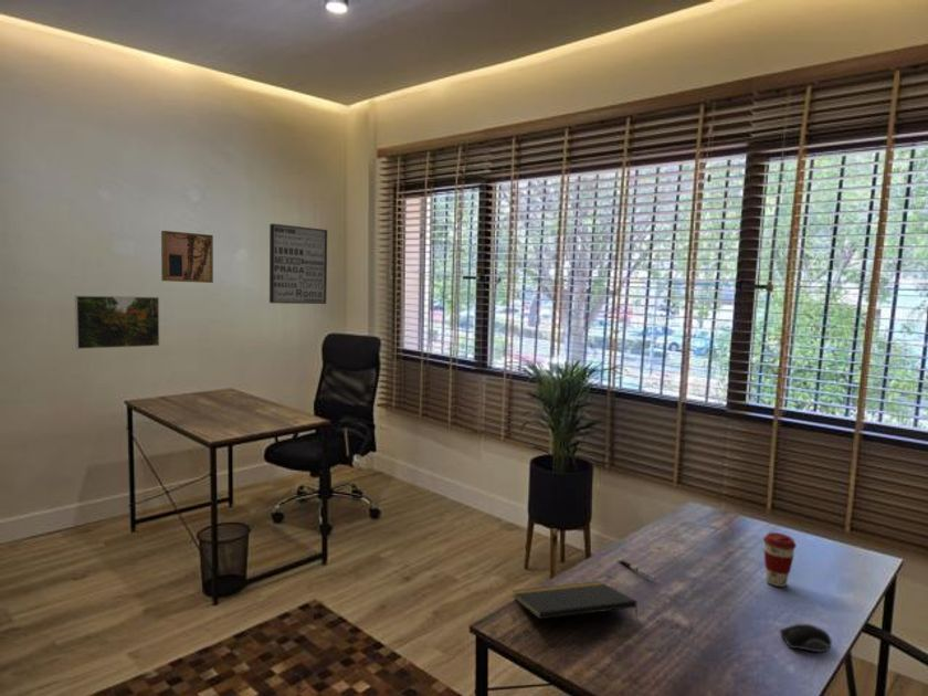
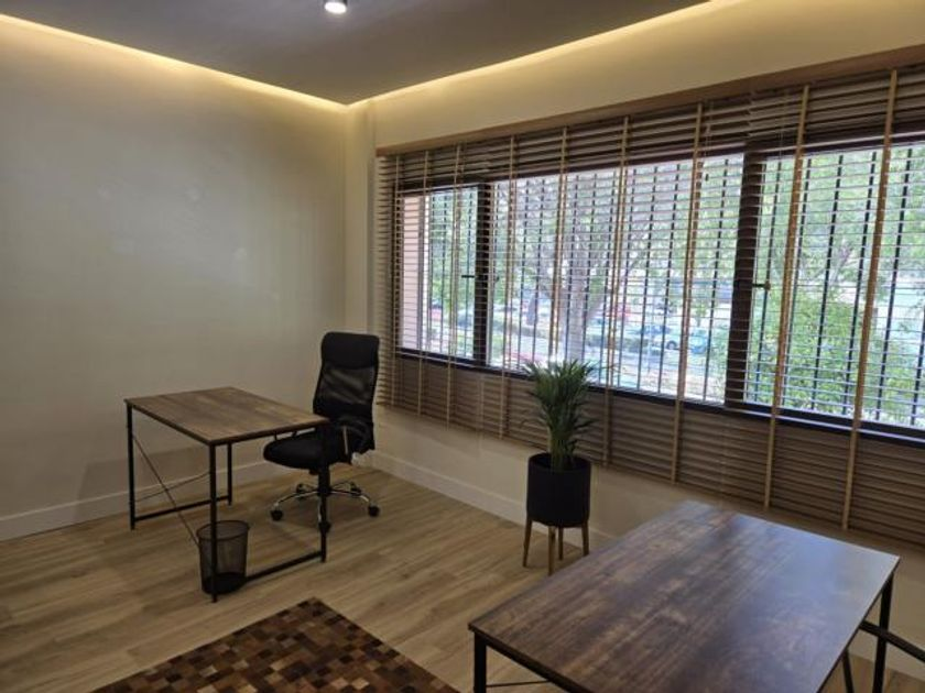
- computer mouse [779,623,833,653]
- wall art [268,222,328,305]
- pen [616,558,656,581]
- notepad [512,580,640,622]
- wall art [160,230,214,284]
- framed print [74,295,160,350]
- coffee cup [762,531,798,588]
